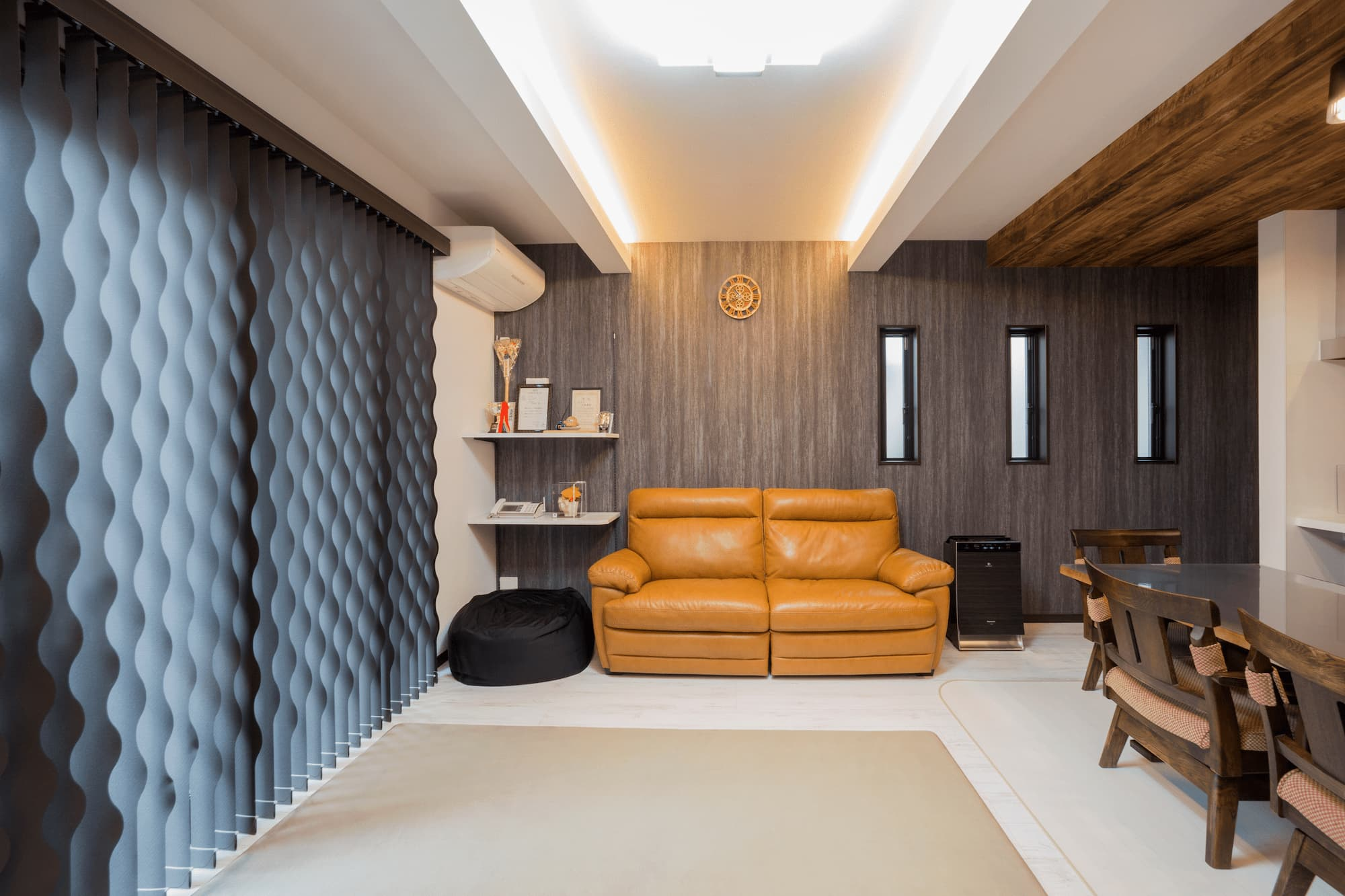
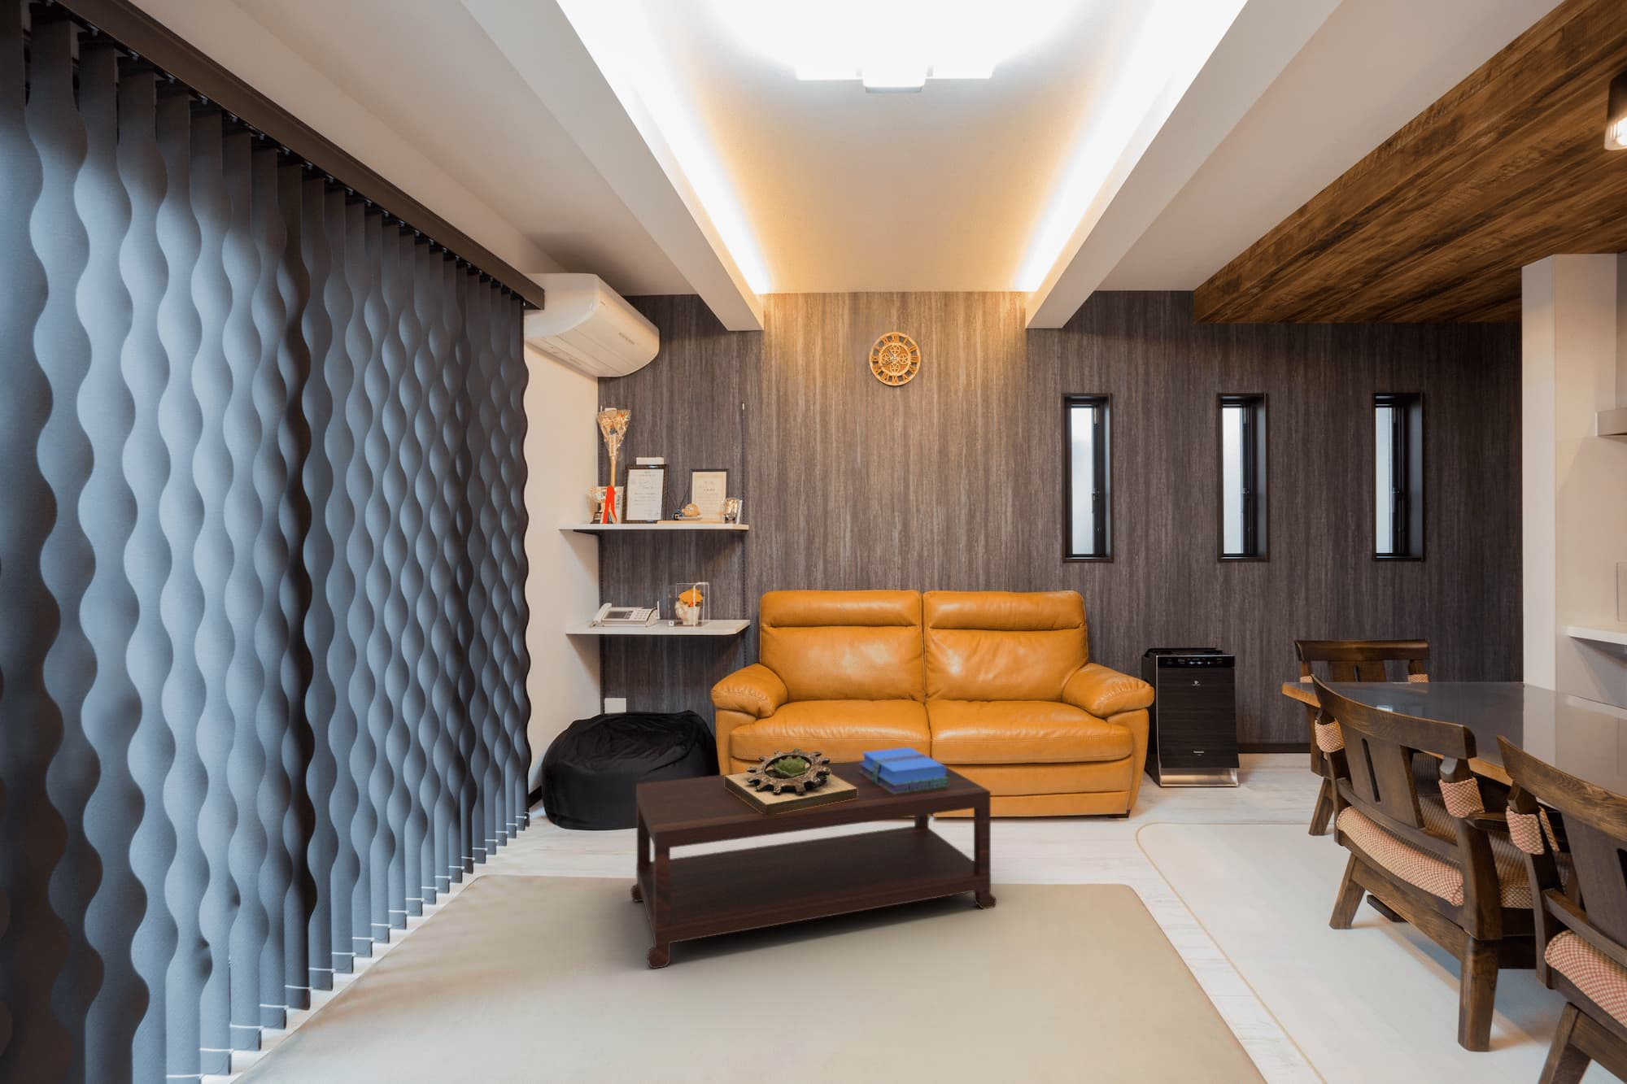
+ succulent planter [725,748,858,815]
+ coffee table [630,760,997,969]
+ books [859,746,948,794]
